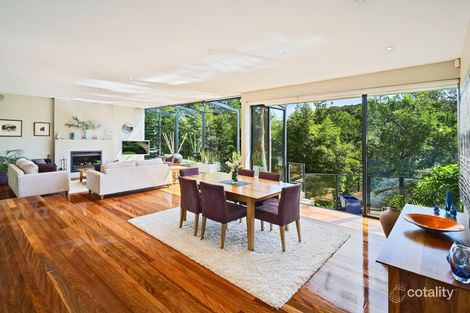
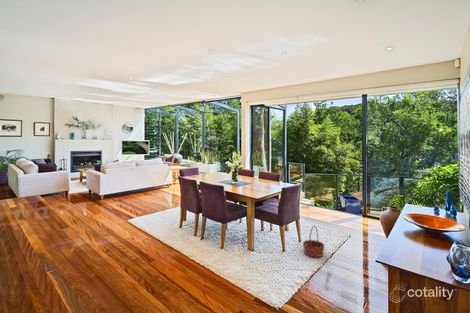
+ basket [302,225,326,258]
